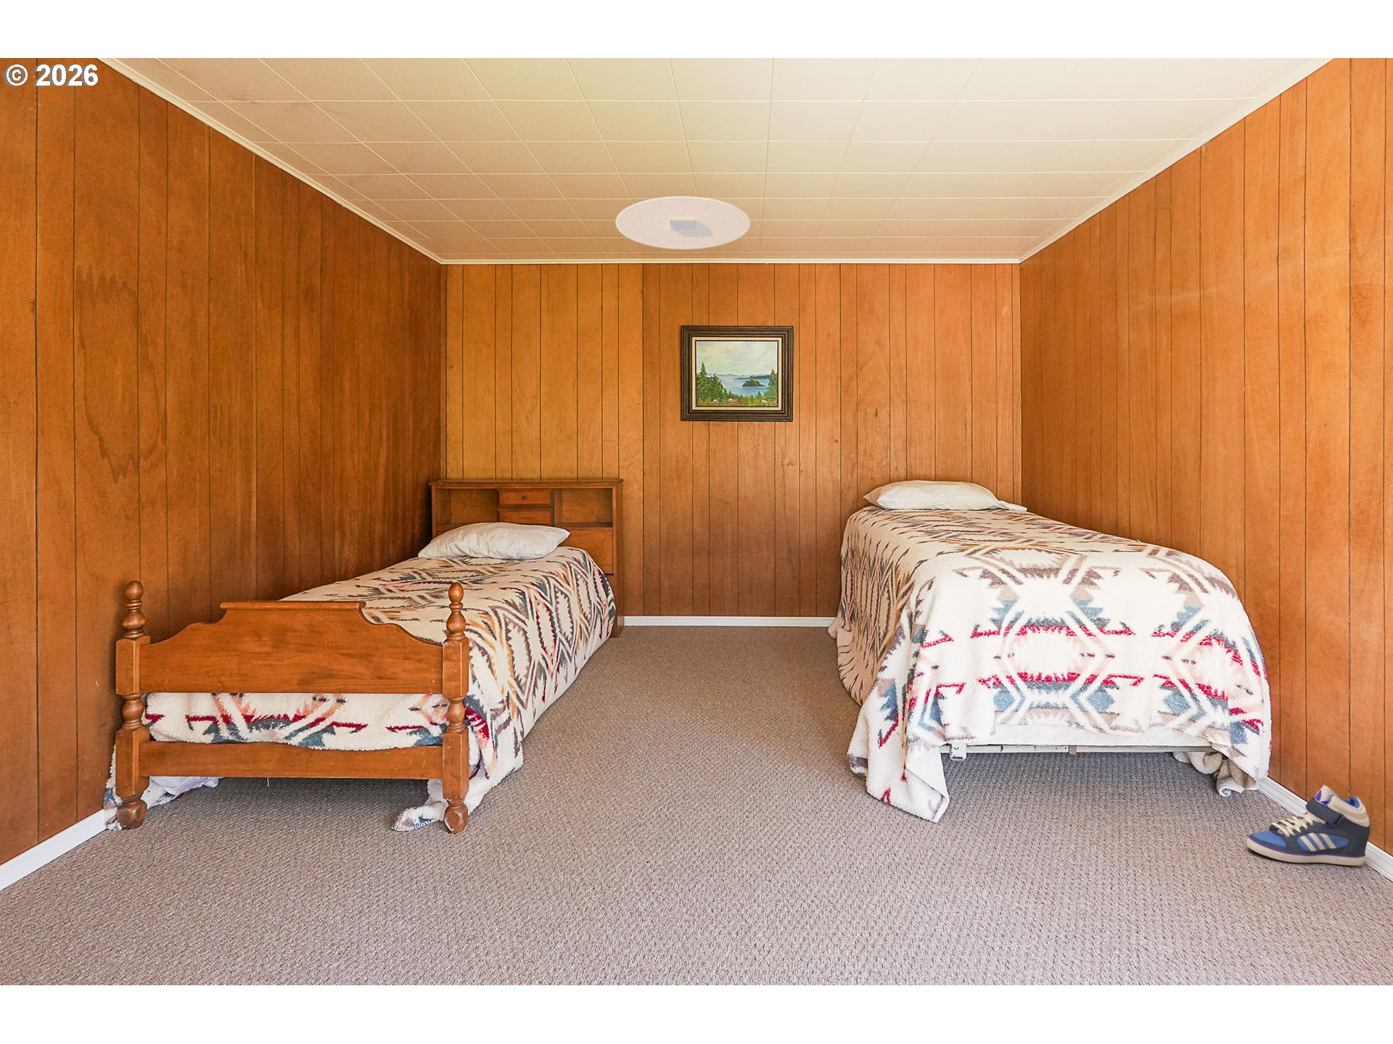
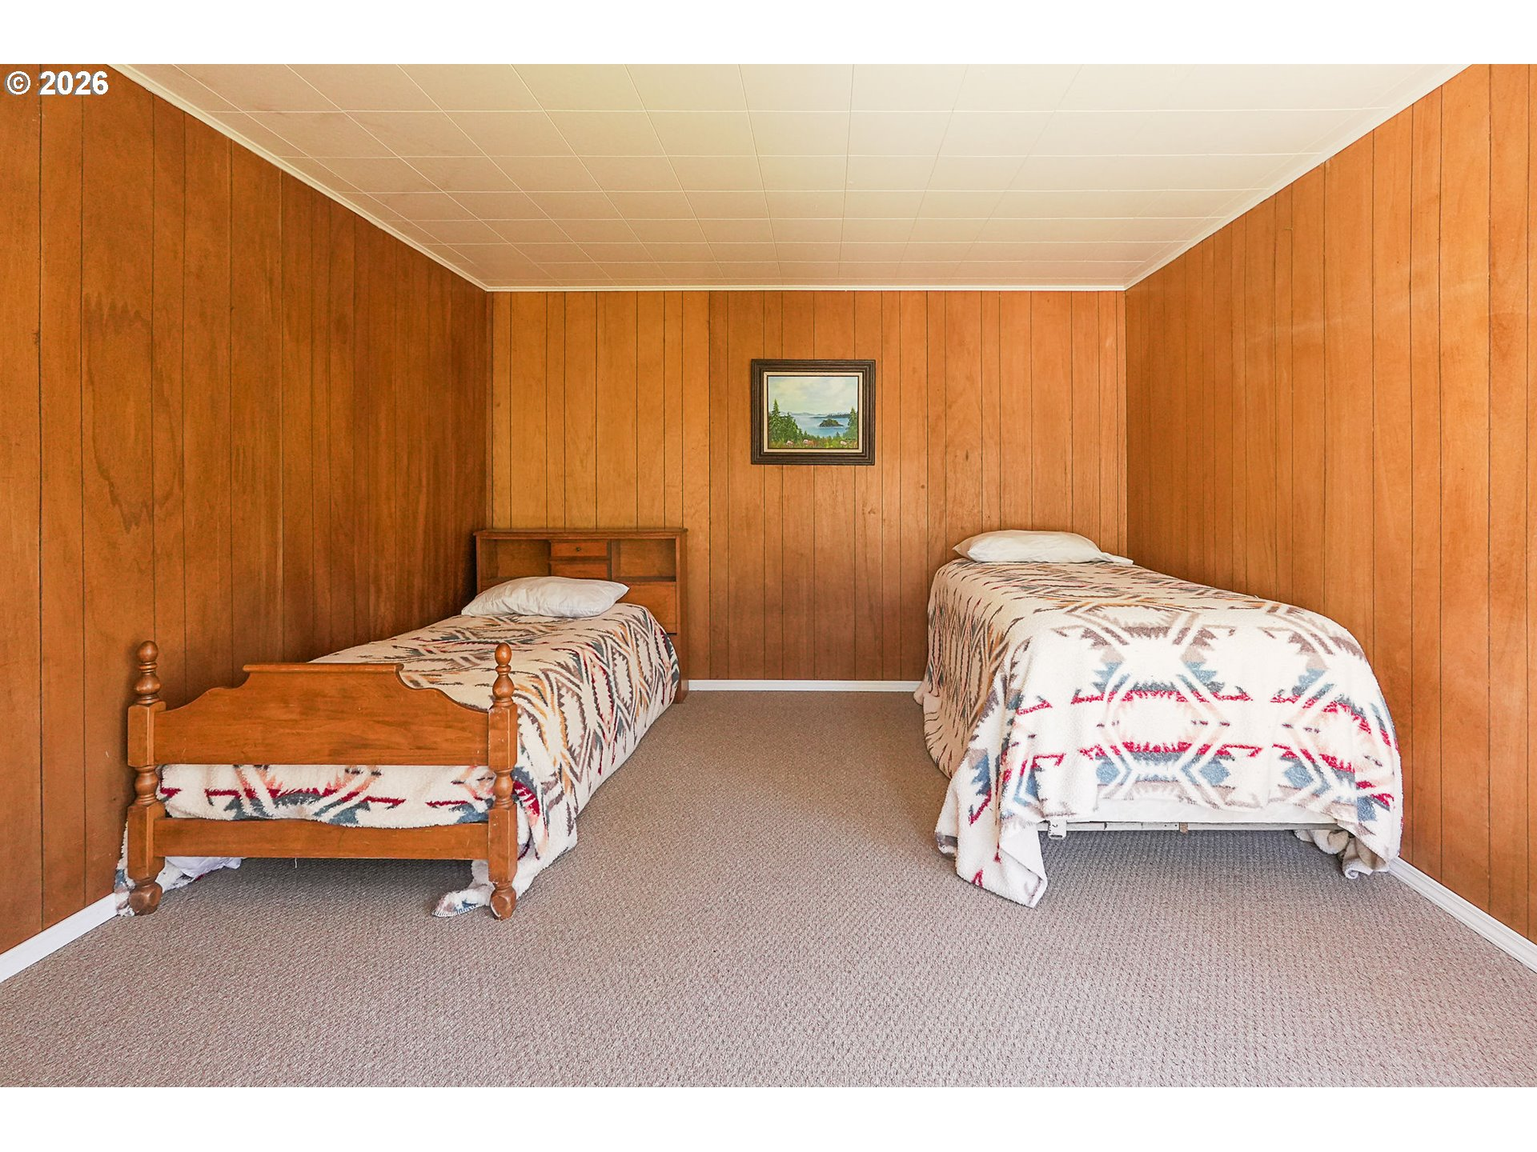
- ceiling light [615,195,751,250]
- sneaker [1246,784,1370,866]
